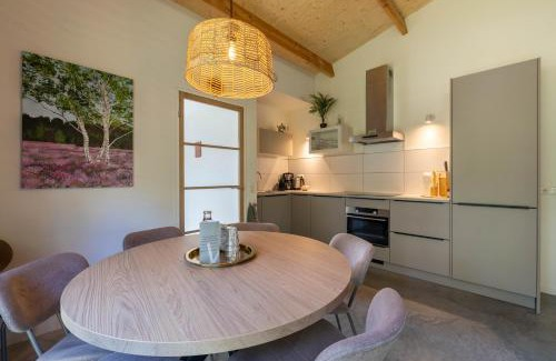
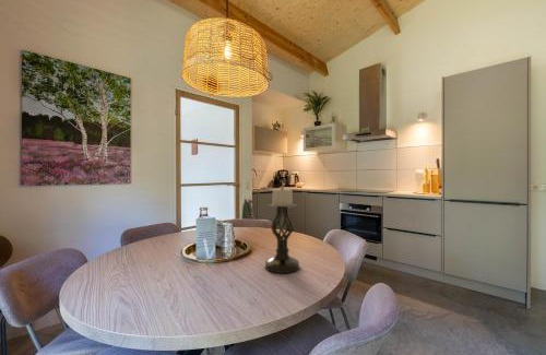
+ candle holder [264,185,300,274]
